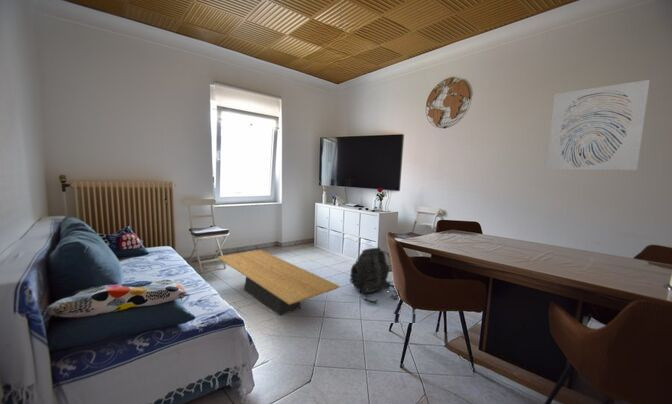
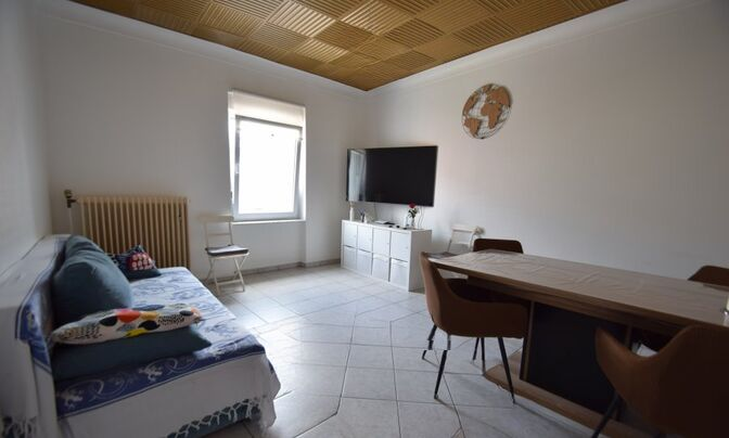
- backpack [349,247,399,305]
- wall art [545,79,651,171]
- coffee table [216,249,341,317]
